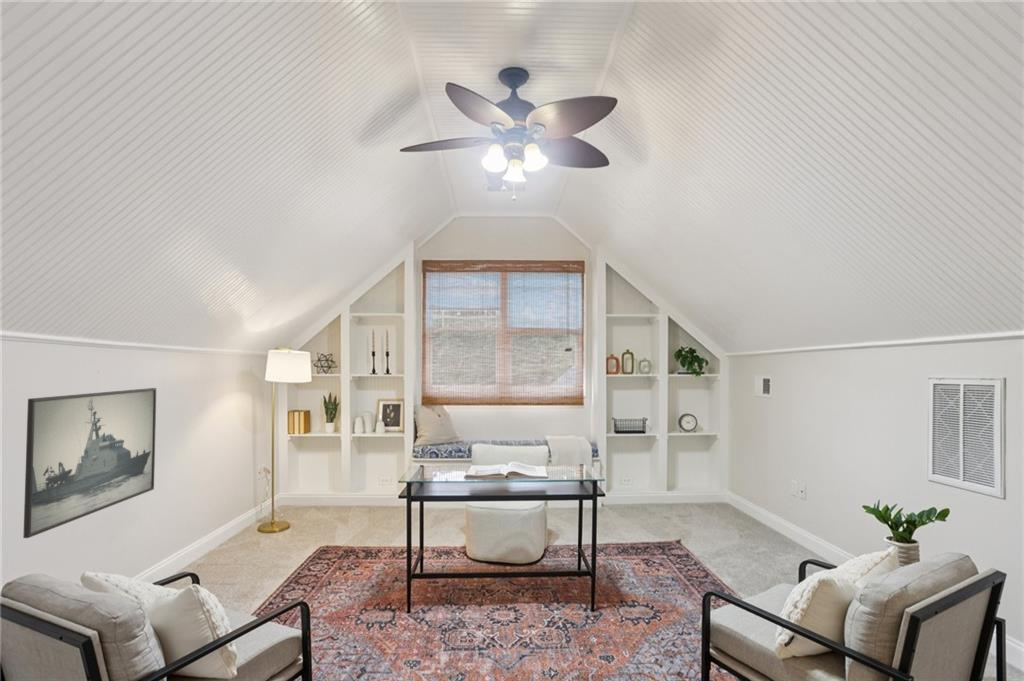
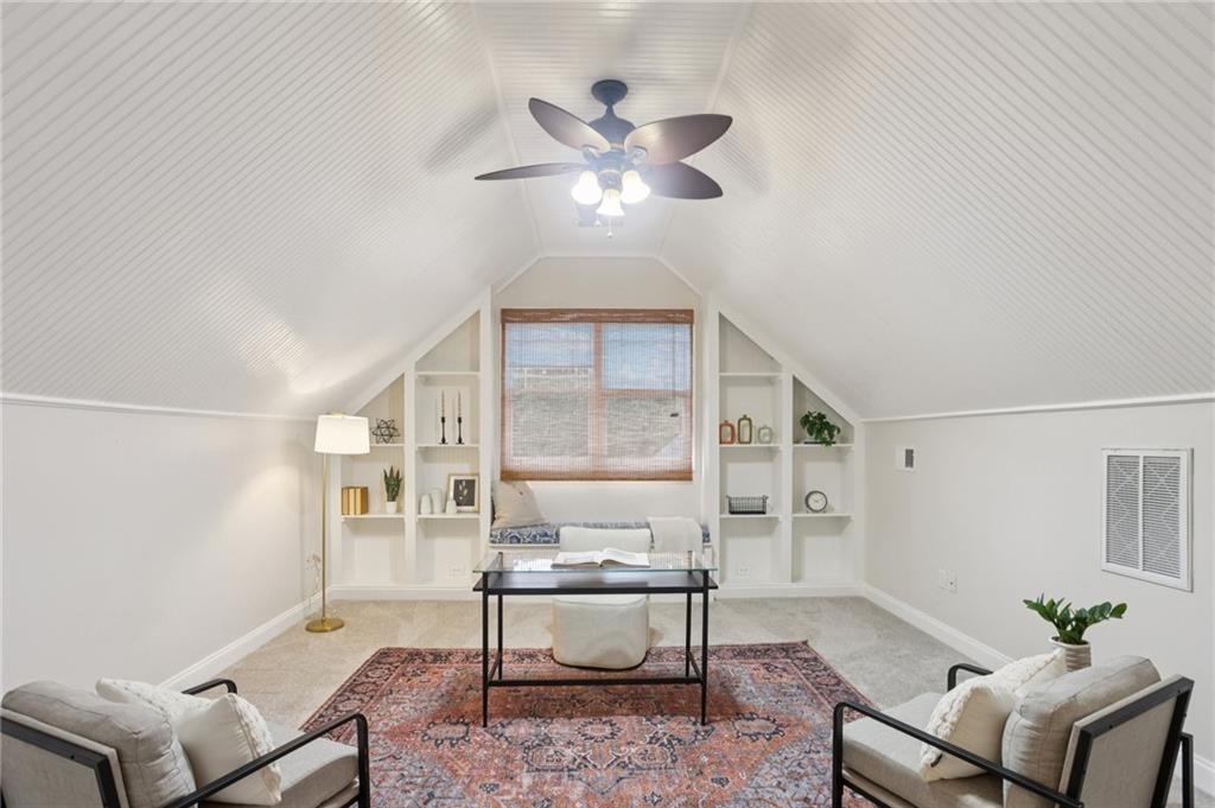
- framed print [22,387,157,539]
